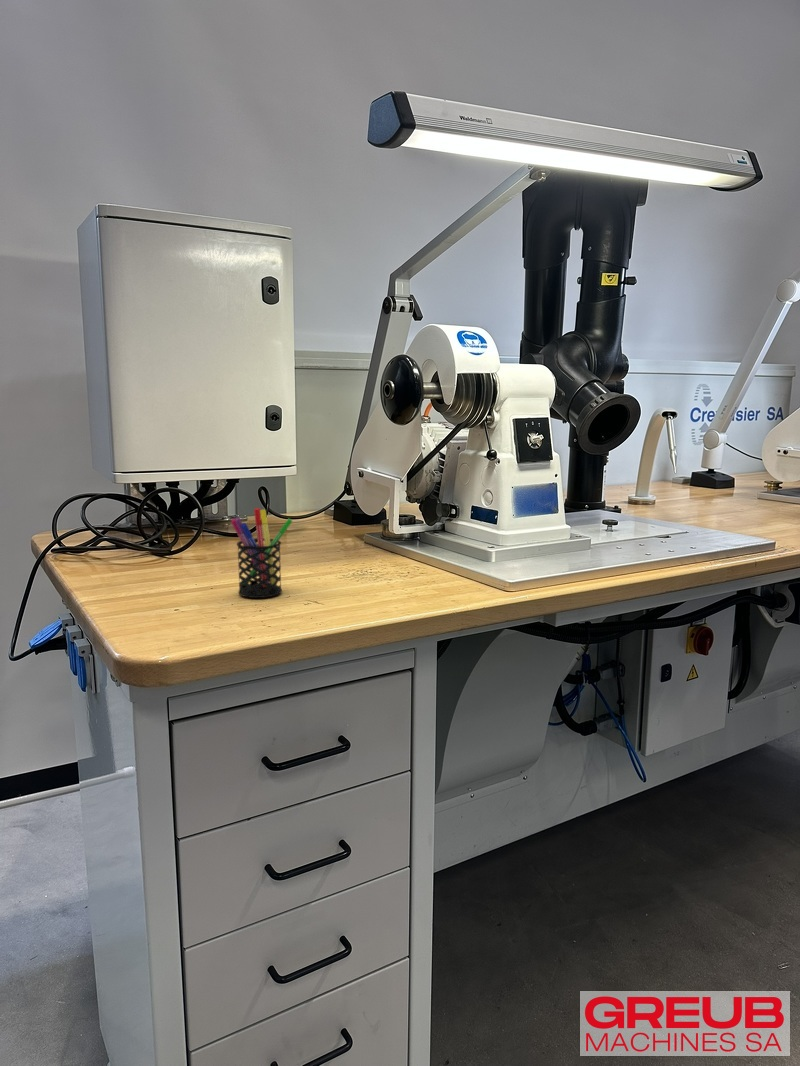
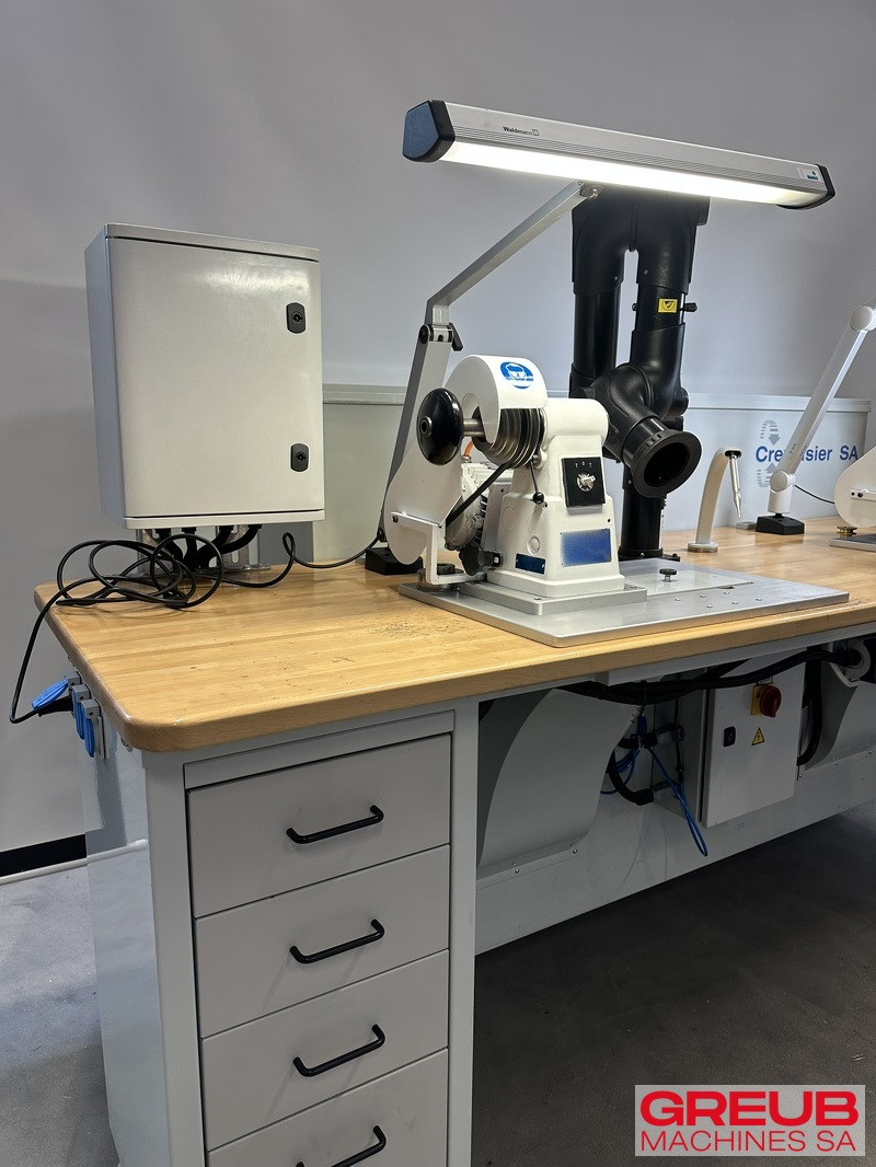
- pen holder [230,507,293,599]
